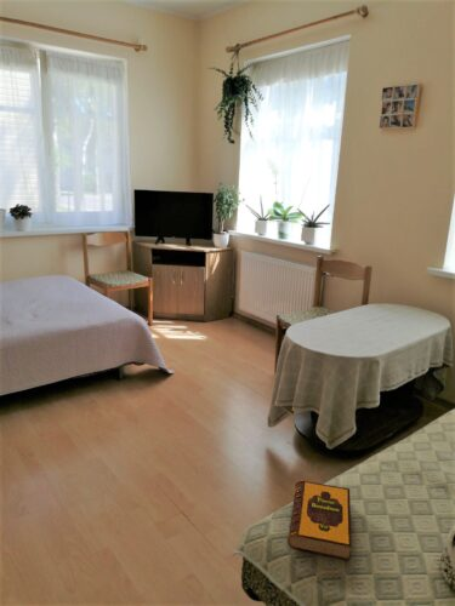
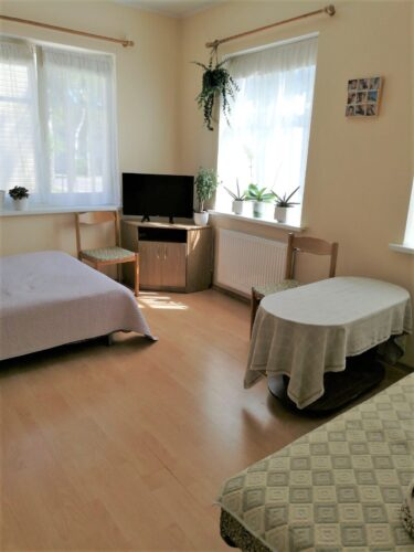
- hardback book [286,479,353,561]
